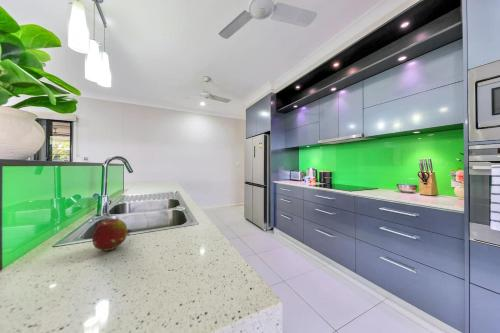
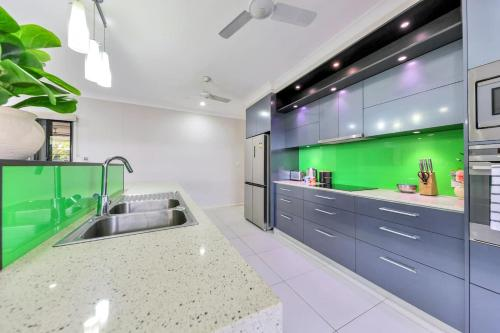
- fruit [91,218,132,252]
